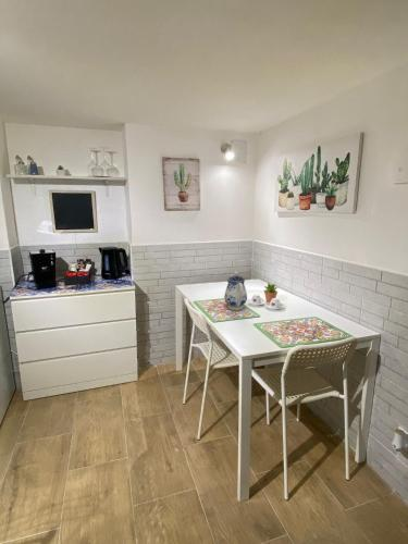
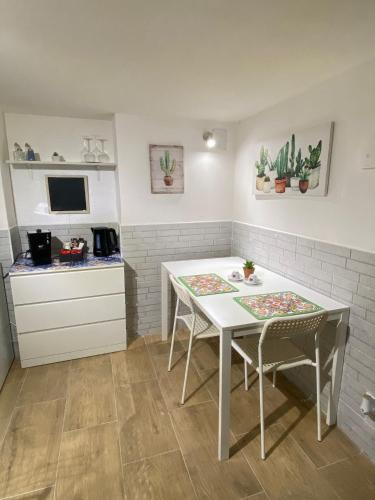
- teapot [223,270,248,311]
